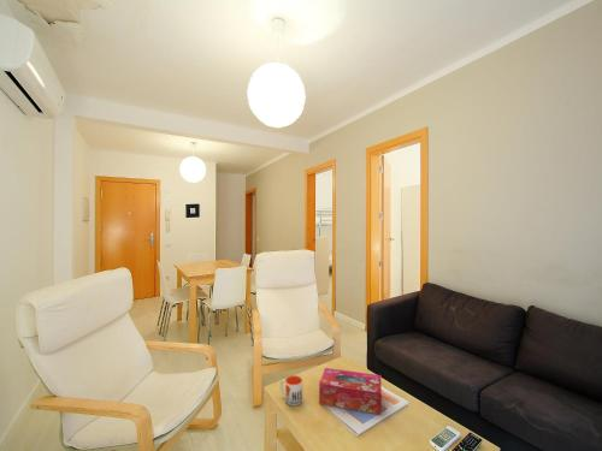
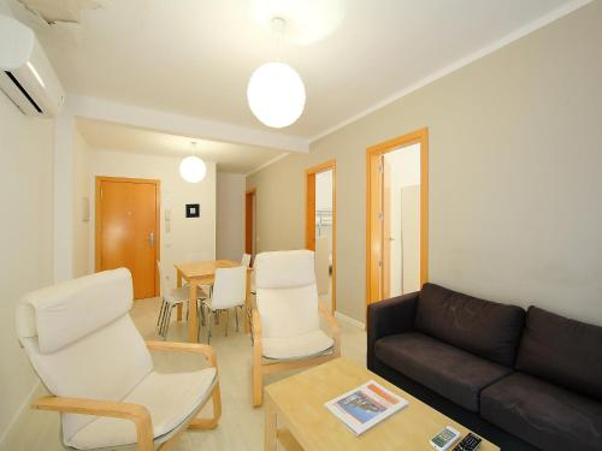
- mug [279,374,303,407]
- tissue box [318,367,383,416]
